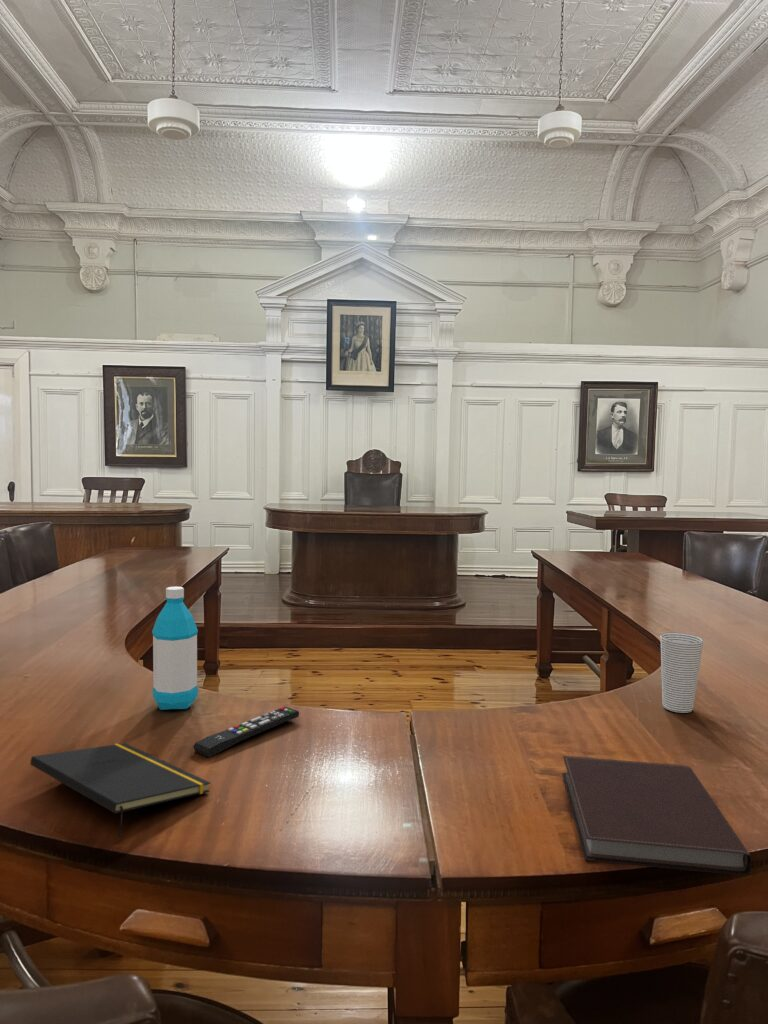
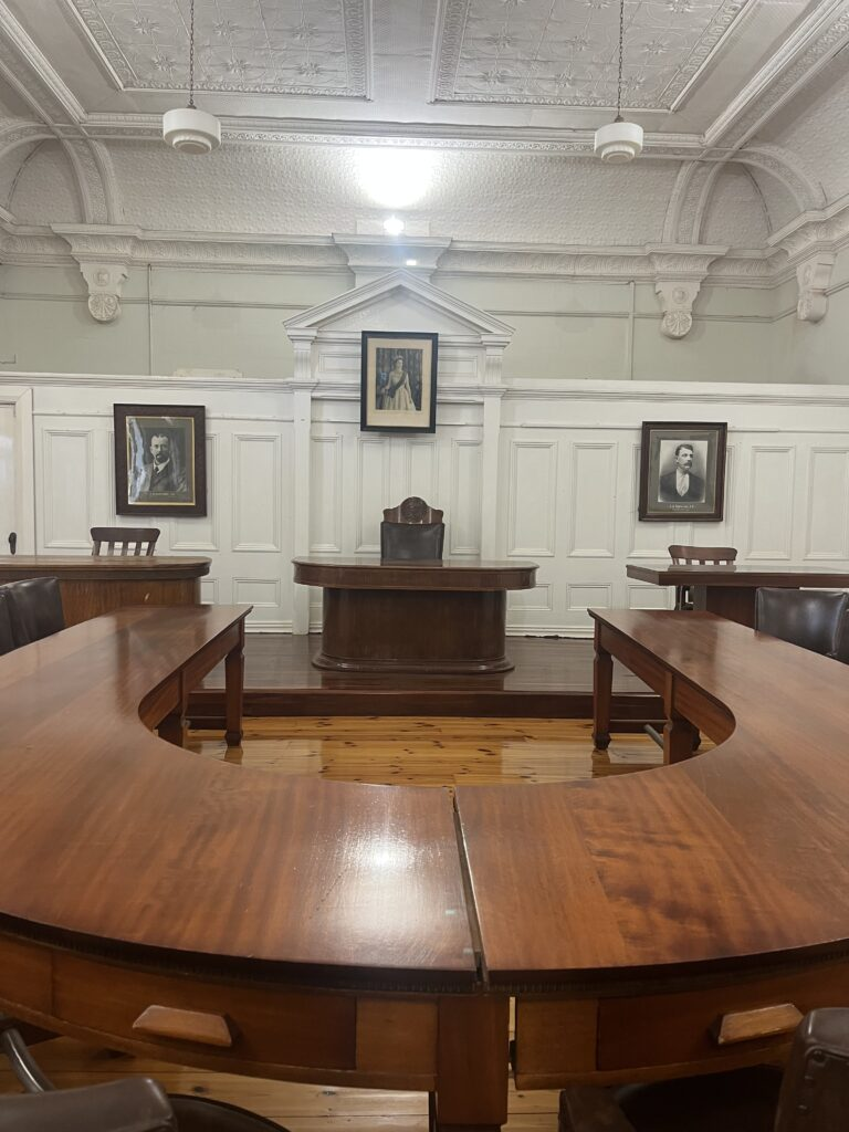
- water bottle [151,585,199,711]
- notebook [561,755,752,876]
- remote control [192,706,300,758]
- cup [659,632,705,714]
- notepad [29,742,211,838]
